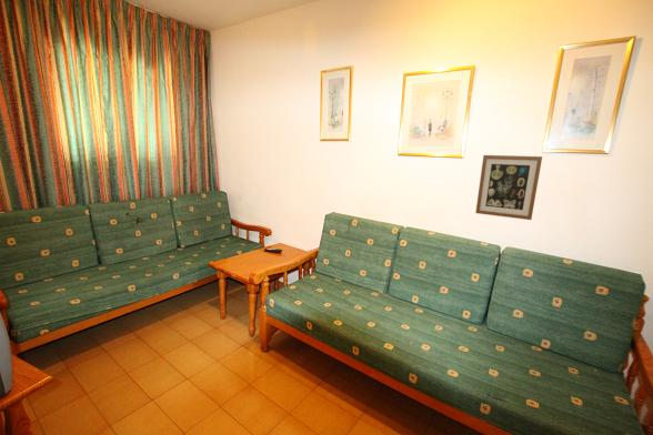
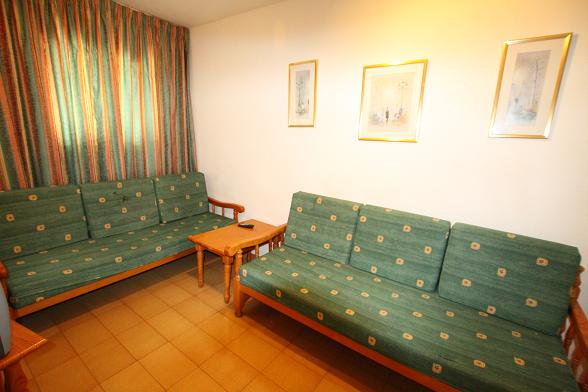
- wall art [474,154,543,221]
